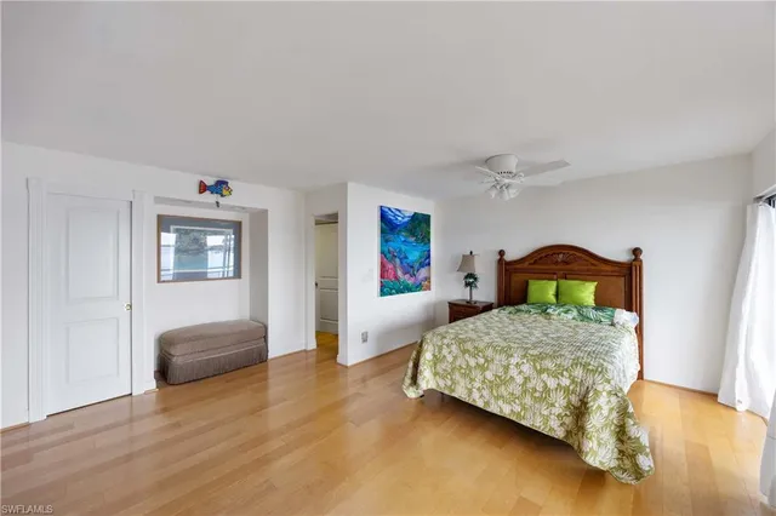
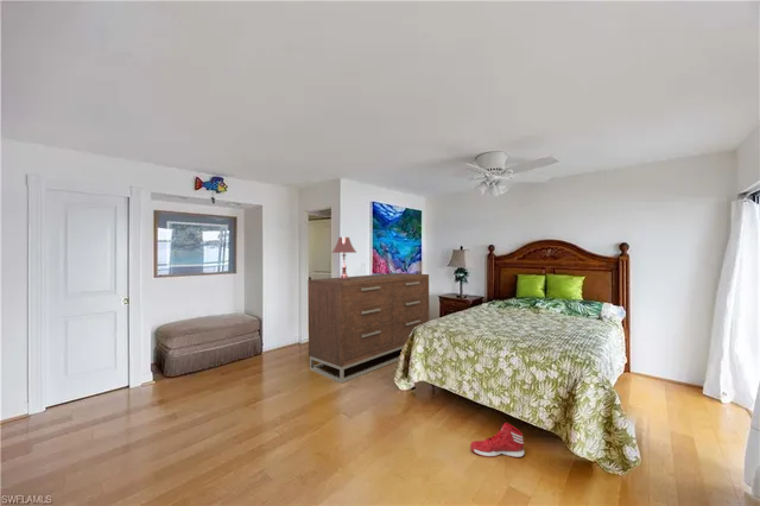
+ sneaker [469,422,526,458]
+ table lamp [330,236,359,280]
+ dresser [306,272,431,385]
